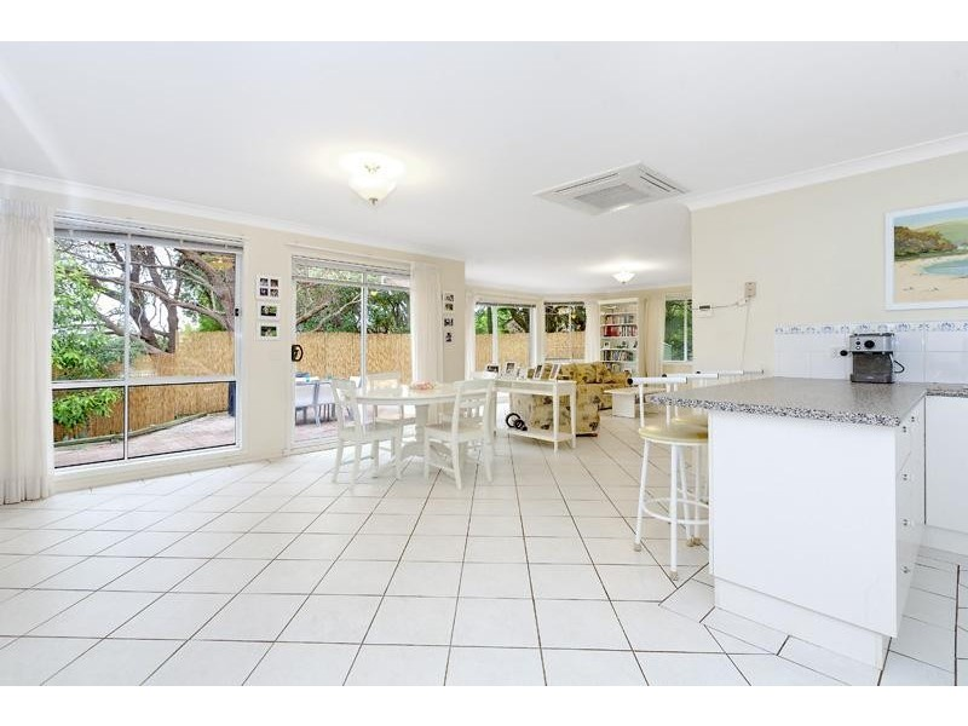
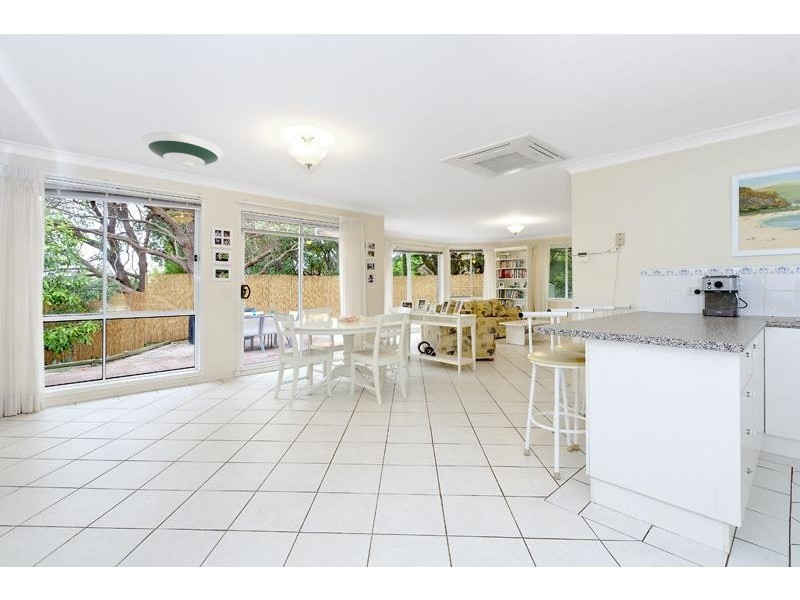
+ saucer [141,131,224,169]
